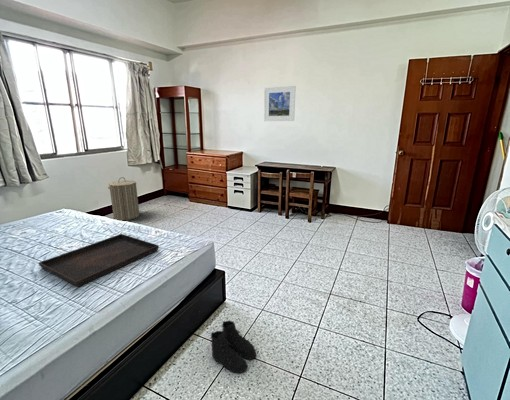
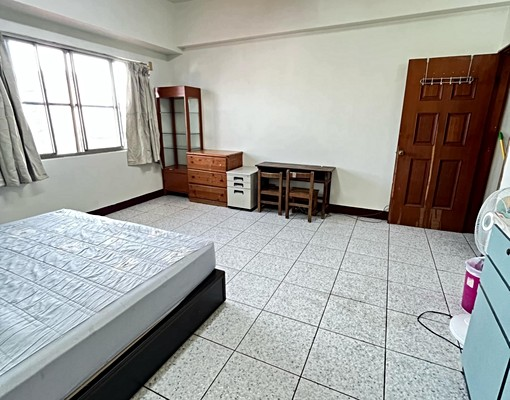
- boots [209,320,257,374]
- serving tray [38,233,160,288]
- laundry hamper [107,176,140,221]
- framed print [263,85,297,122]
